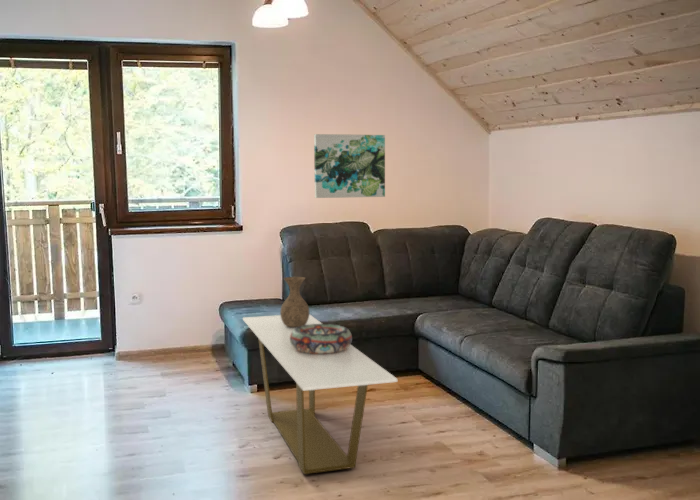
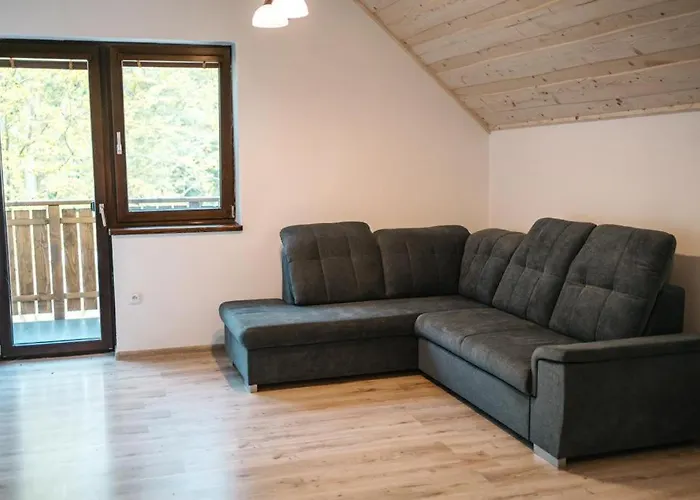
- wall art [313,133,386,199]
- coffee table [242,314,398,476]
- vase [279,276,310,327]
- decorative bowl [290,323,353,354]
